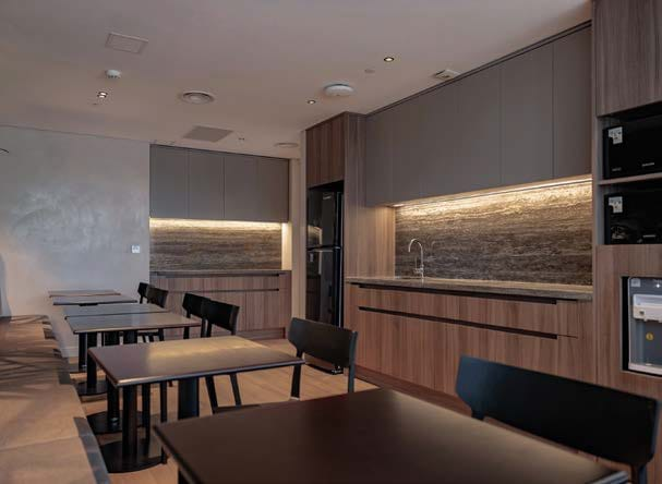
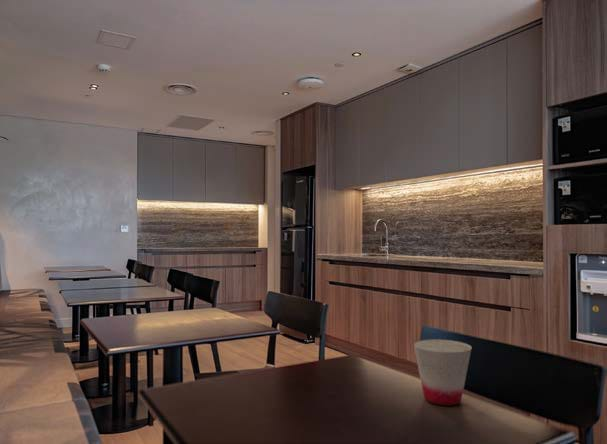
+ cup [413,338,473,406]
